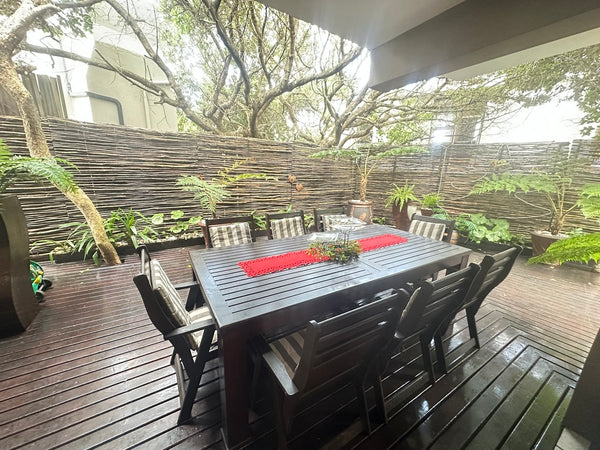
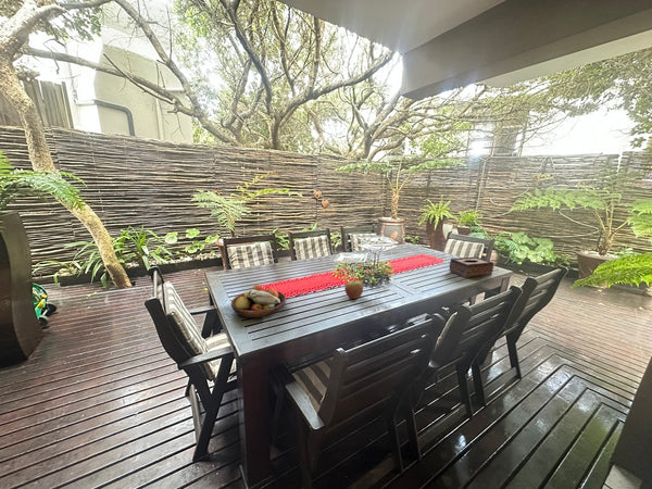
+ apple [343,280,364,300]
+ tissue box [448,255,494,279]
+ fruit bowl [230,284,287,319]
